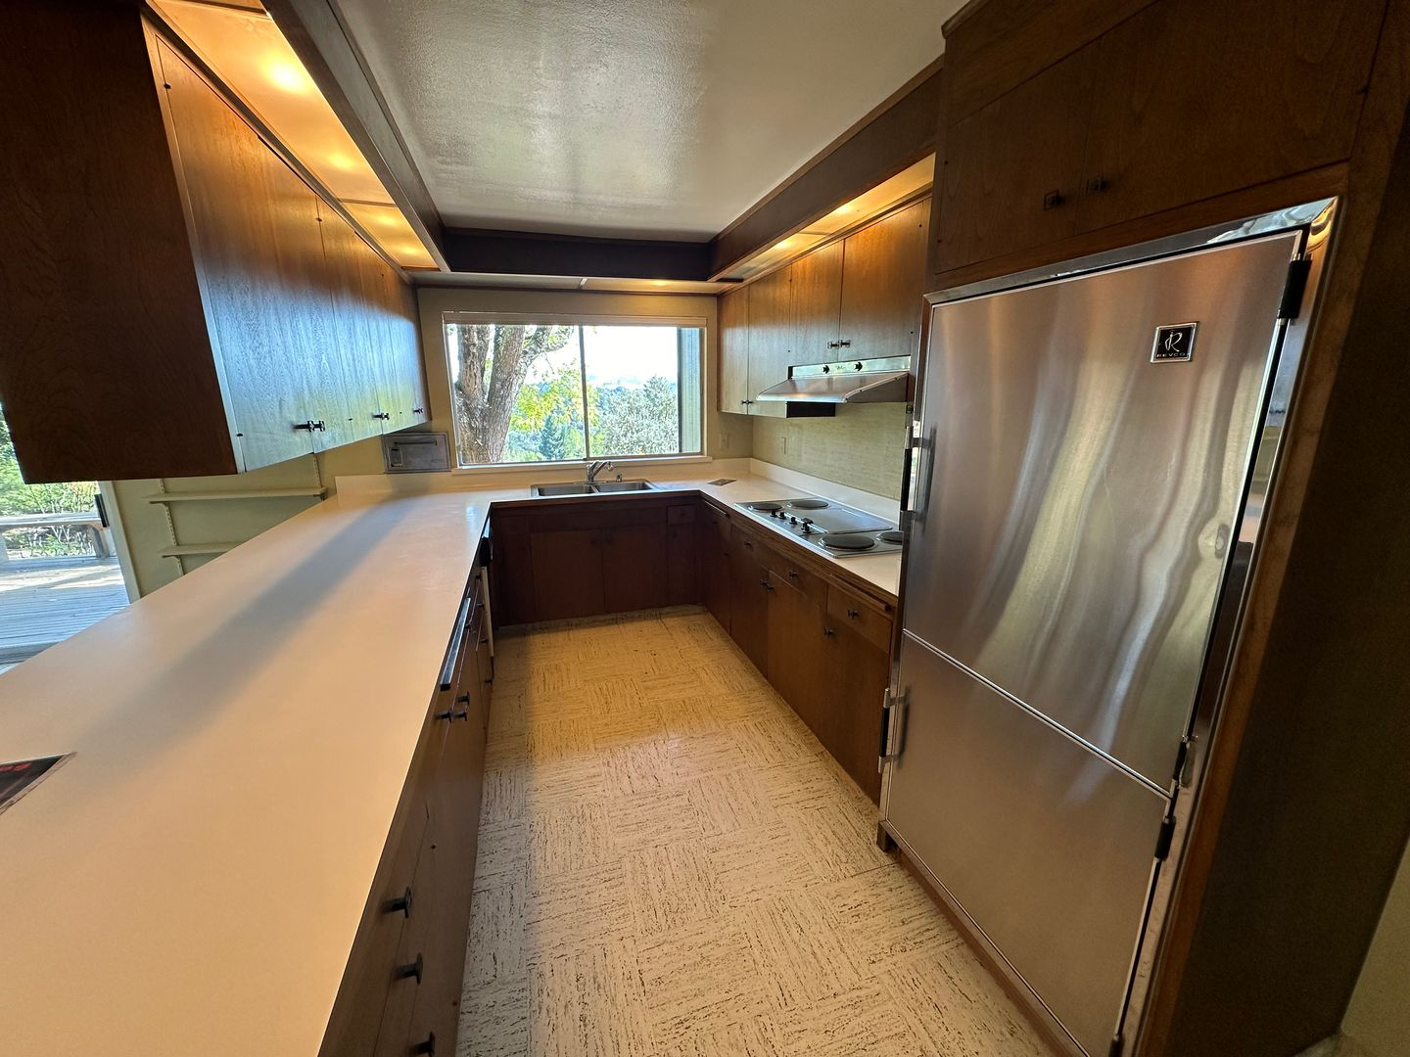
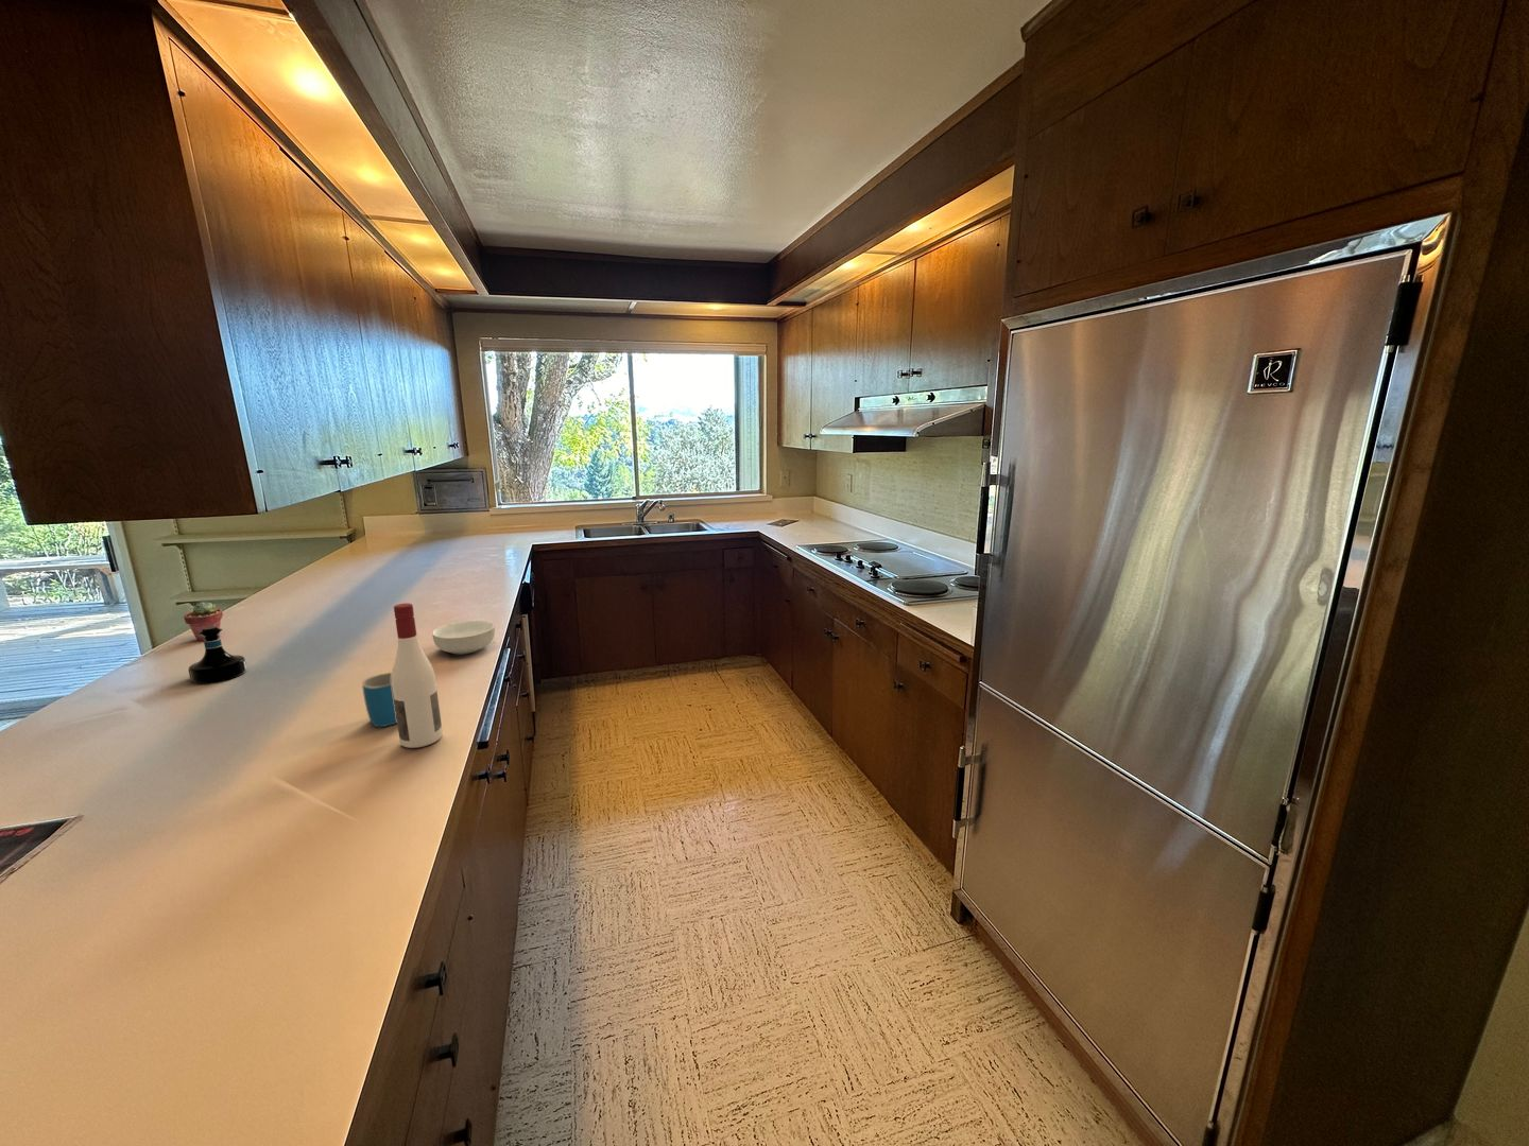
+ mug [361,672,397,728]
+ tequila bottle [188,627,247,685]
+ potted succulent [183,601,224,642]
+ alcohol [391,603,444,749]
+ cereal bowl [431,620,496,656]
